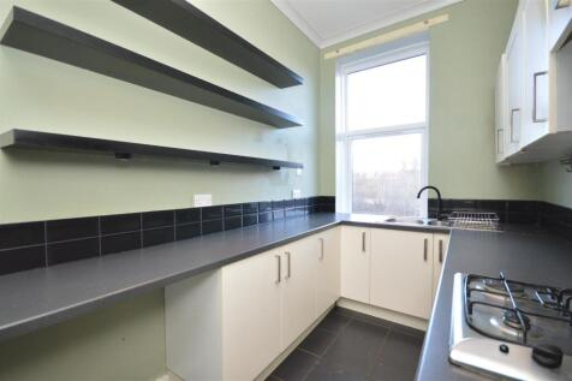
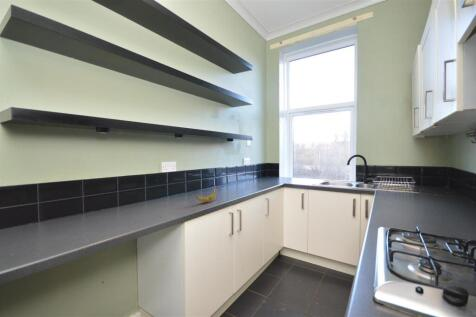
+ banana [196,185,218,204]
